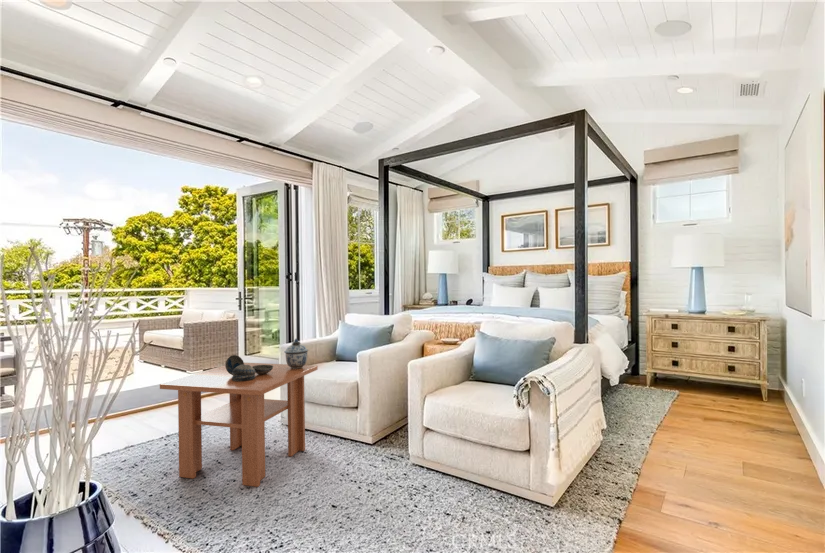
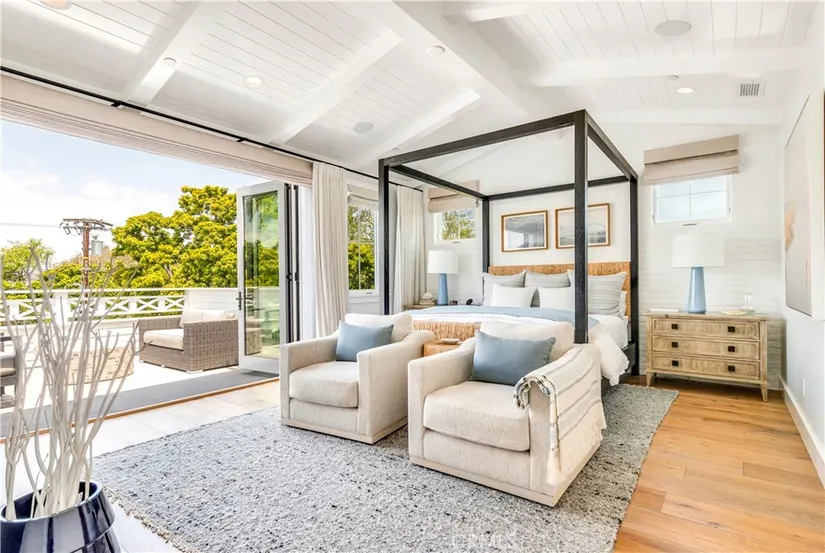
- decorative bowl [225,354,273,381]
- coffee table [159,362,318,488]
- lidded jar [283,337,309,369]
